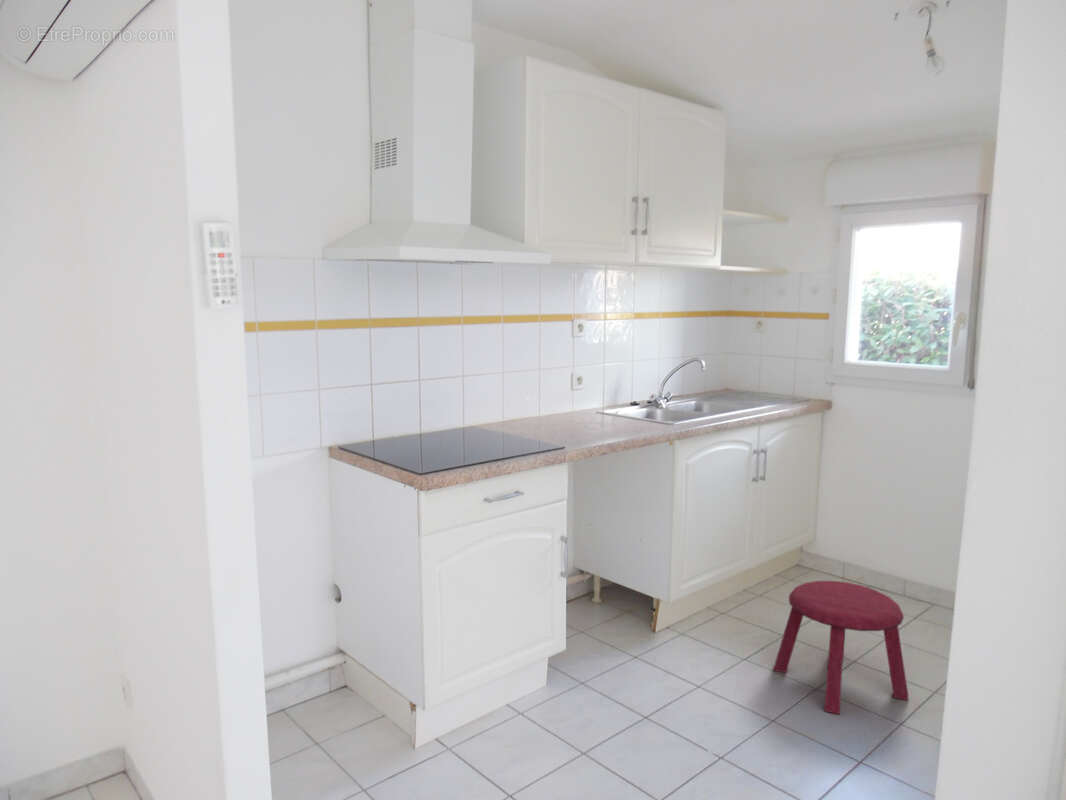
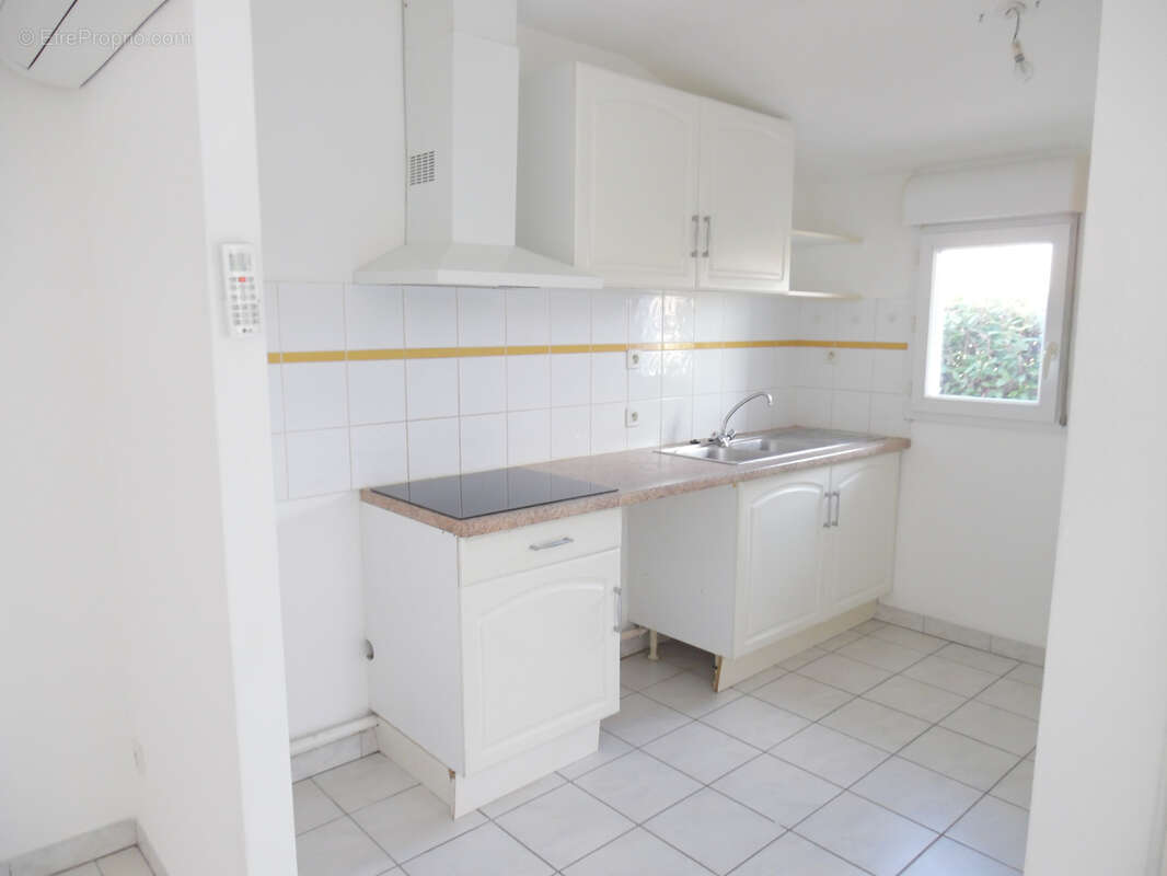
- stool [772,580,910,715]
